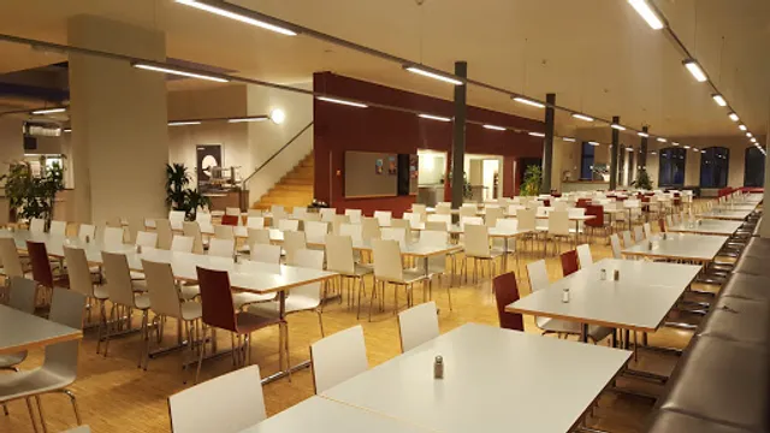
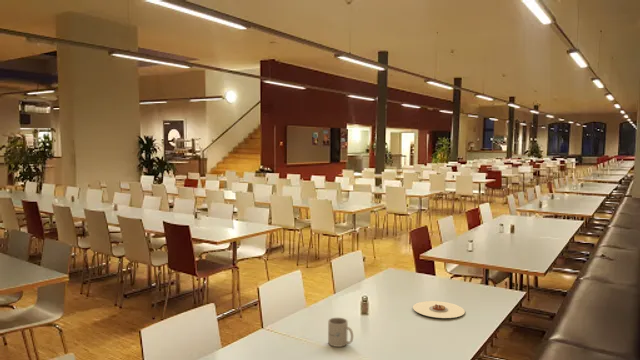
+ plate [412,300,466,319]
+ mug [327,317,354,348]
